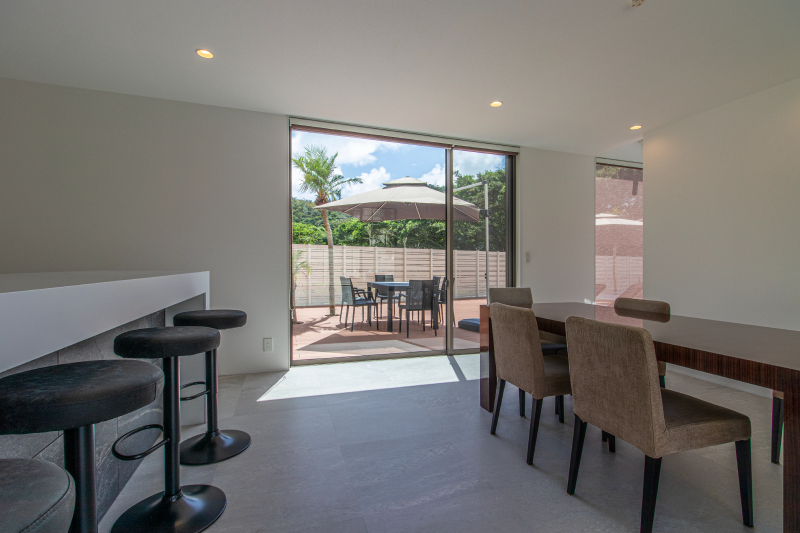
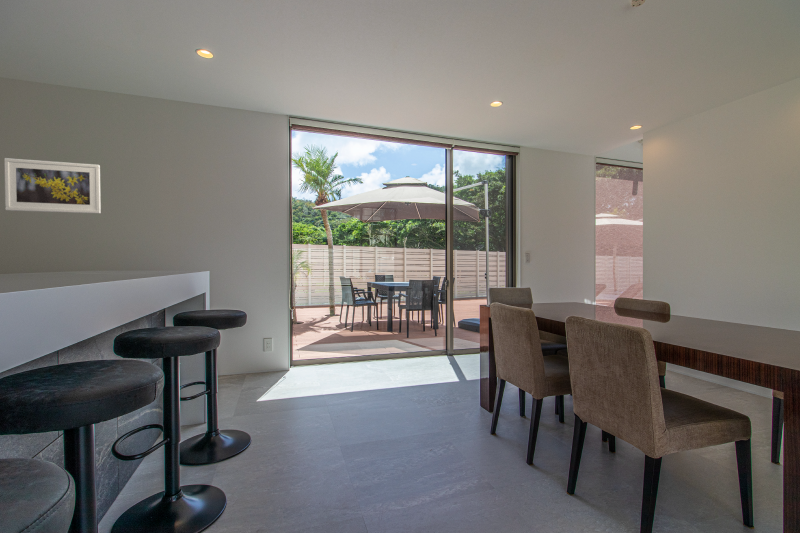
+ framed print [3,157,102,214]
